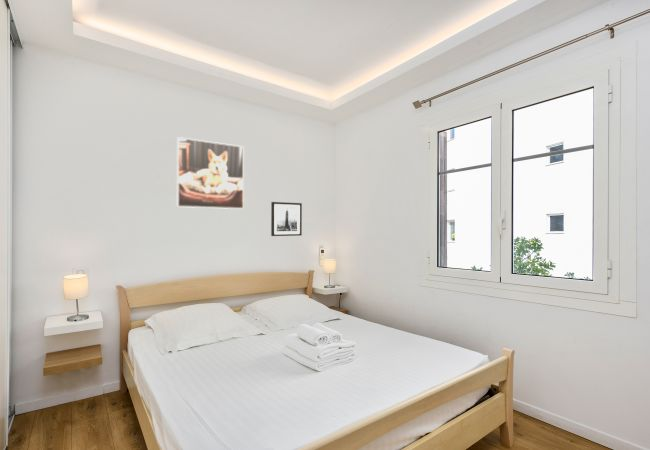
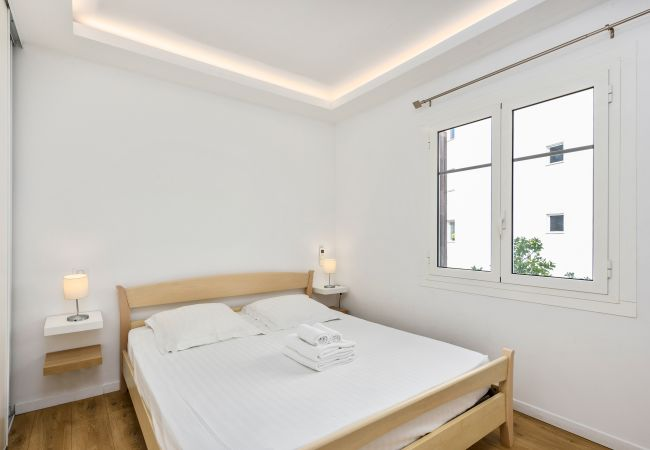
- wall art [270,201,303,237]
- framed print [176,136,245,210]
